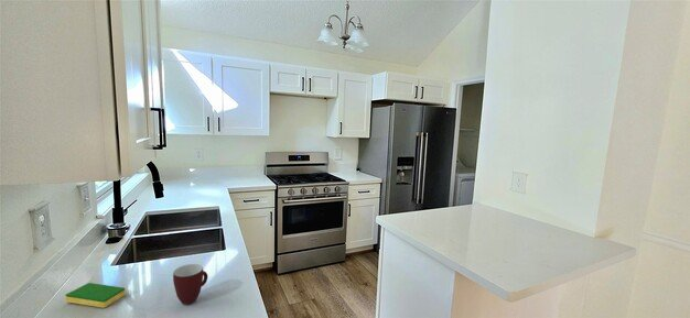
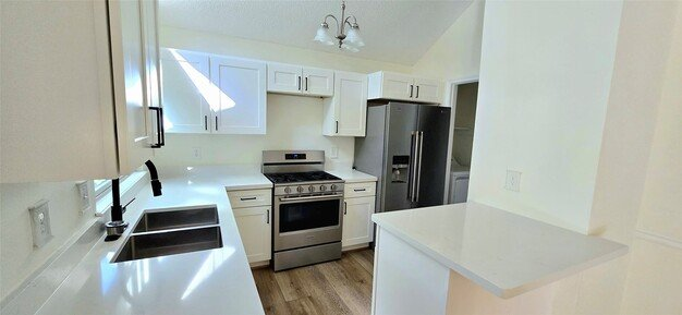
- dish sponge [65,282,126,309]
- mug [172,263,209,306]
